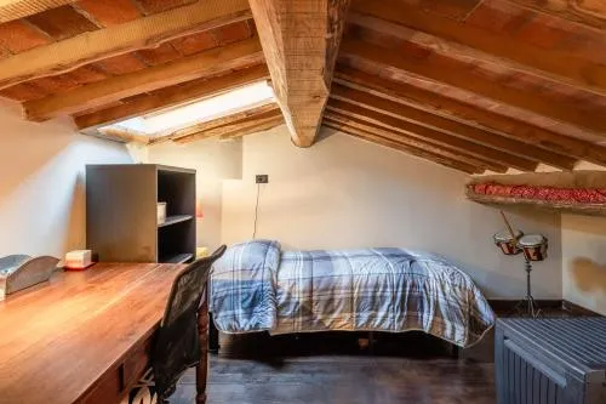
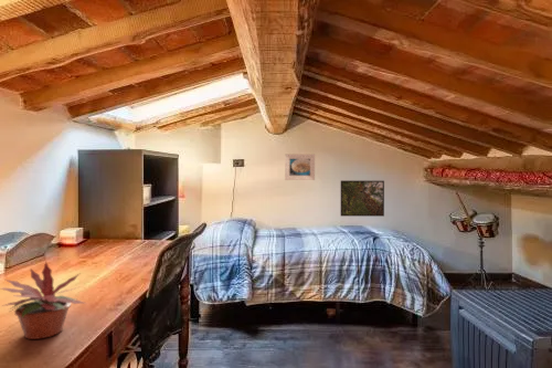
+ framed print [340,179,385,218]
+ potted plant [0,261,89,340]
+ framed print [284,154,316,181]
